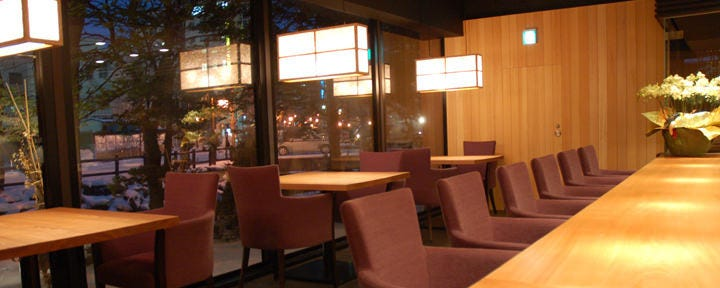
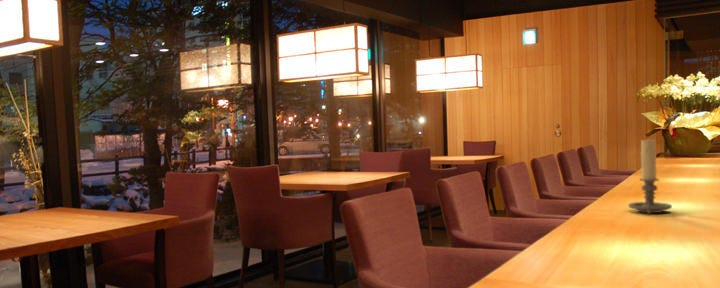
+ candle holder [627,137,673,215]
